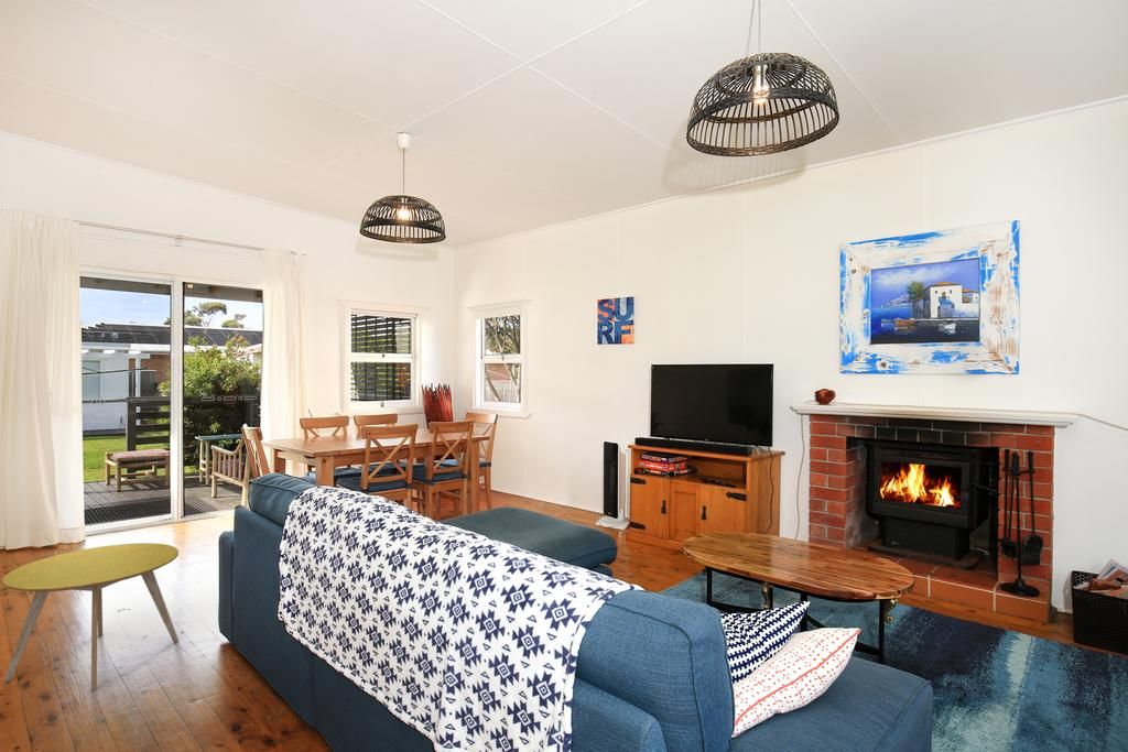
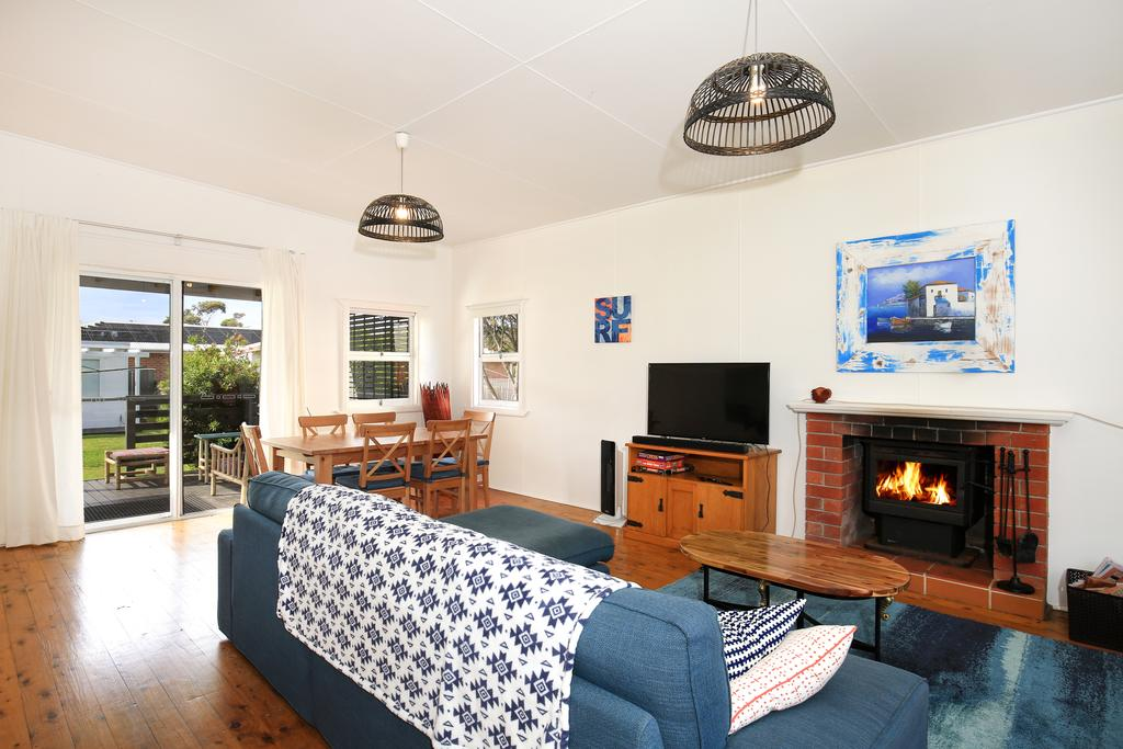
- side table [1,542,180,691]
